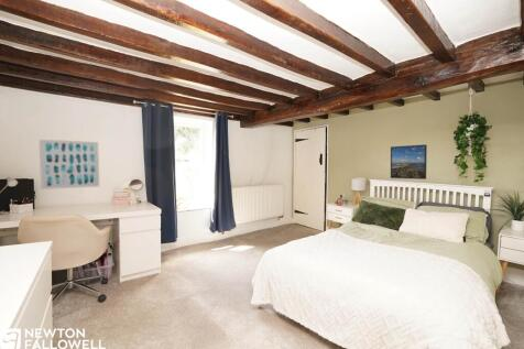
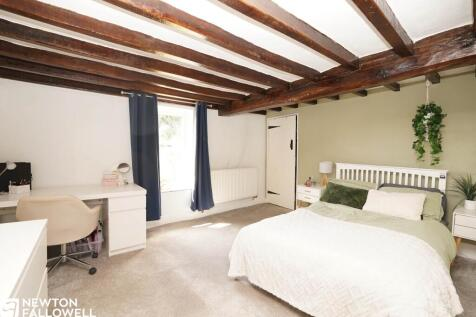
- wall art [37,139,100,190]
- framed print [390,143,428,181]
